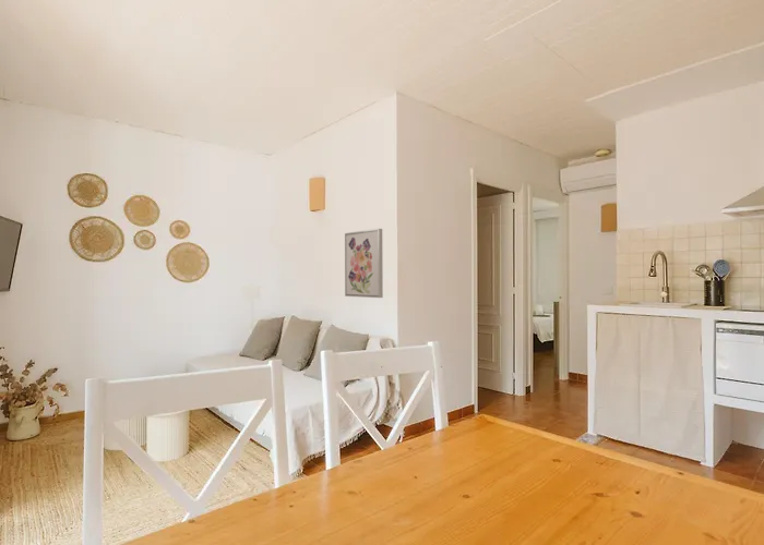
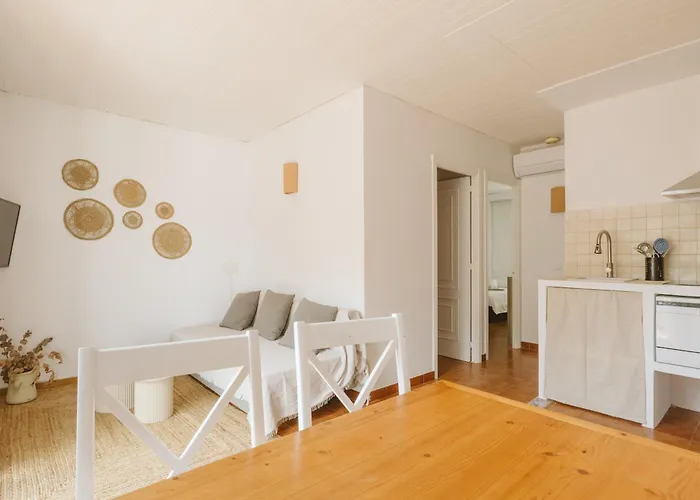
- wall art [344,228,384,299]
